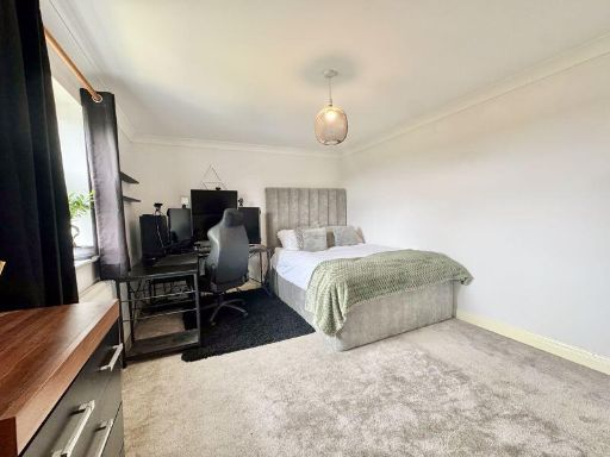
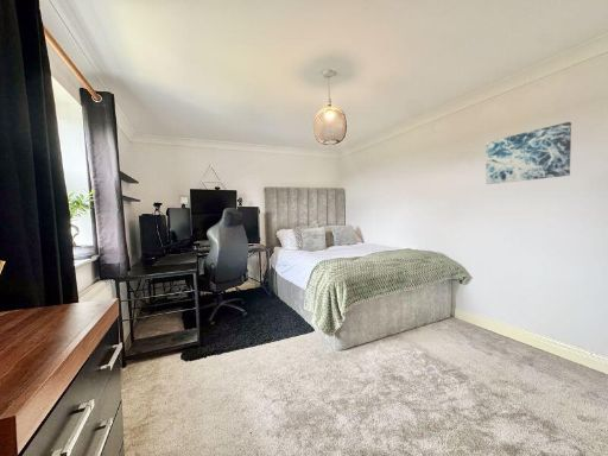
+ wall art [484,121,572,185]
